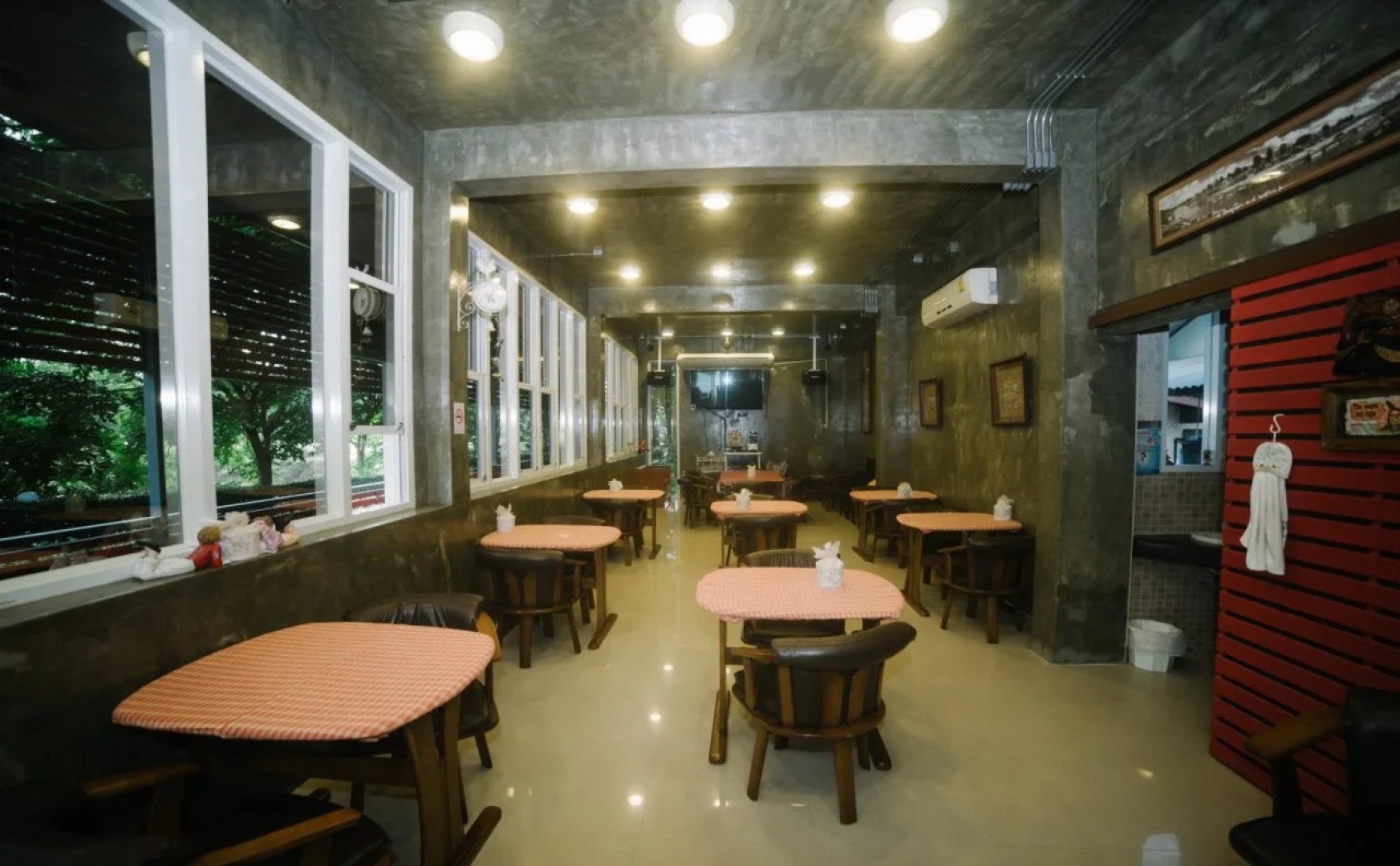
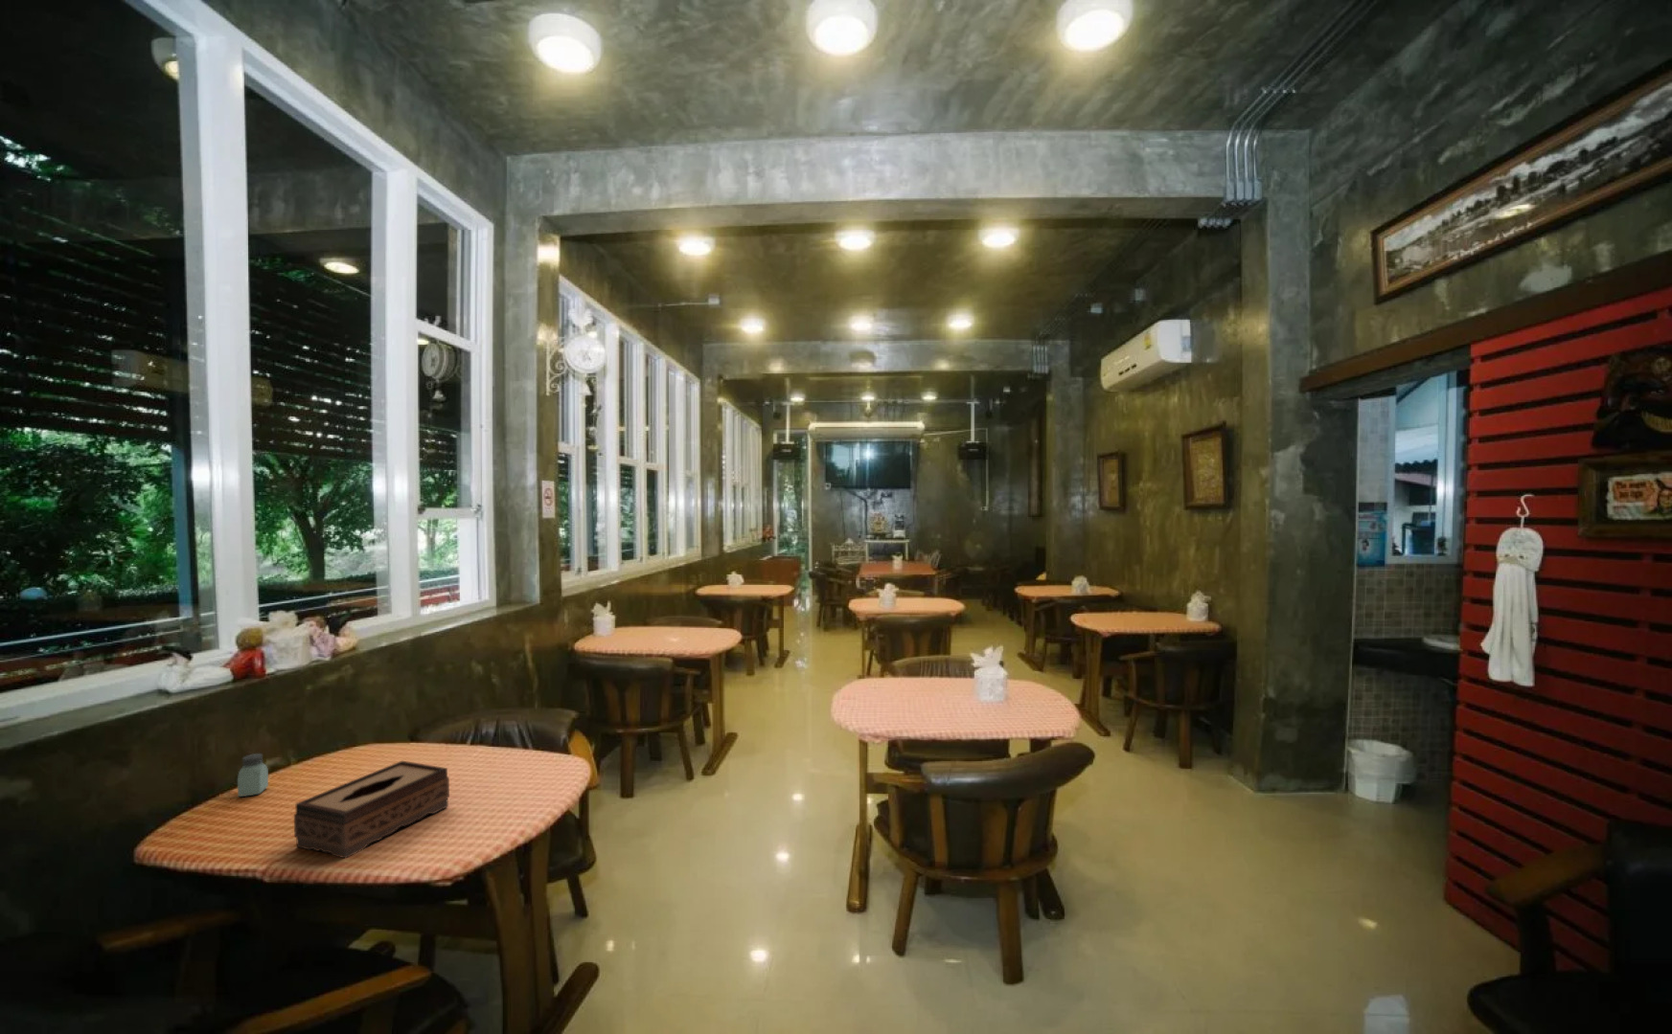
+ saltshaker [236,752,269,798]
+ tissue box [294,761,450,858]
